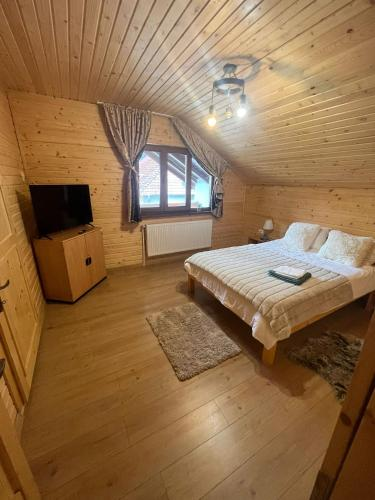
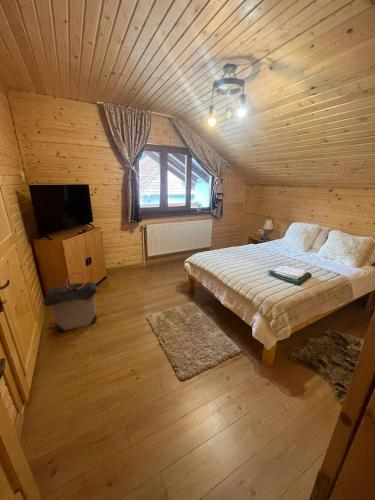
+ laundry hamper [42,271,98,332]
